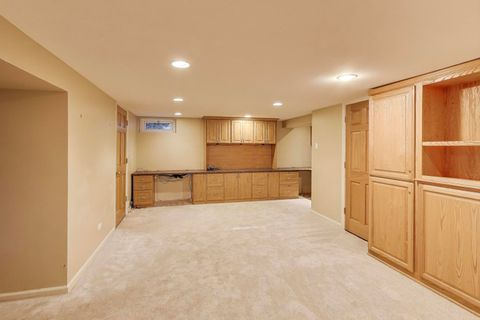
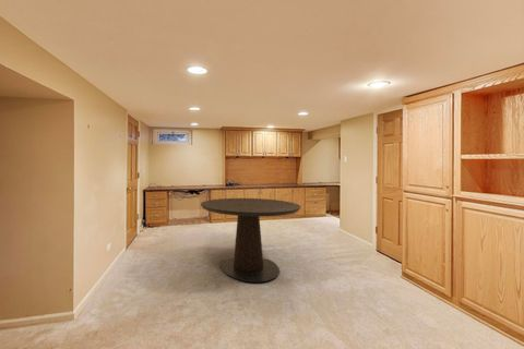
+ dining table [200,197,301,284]
